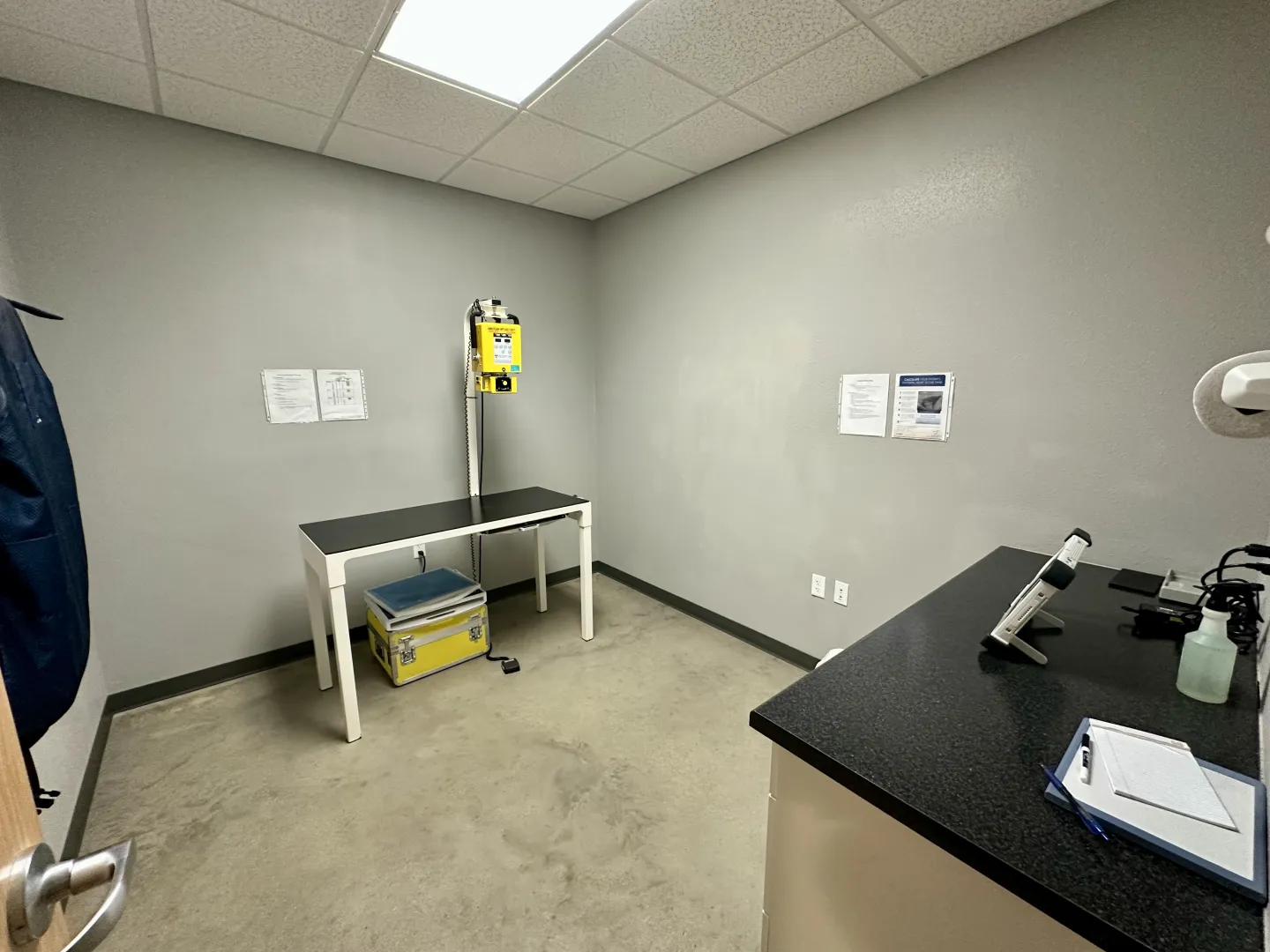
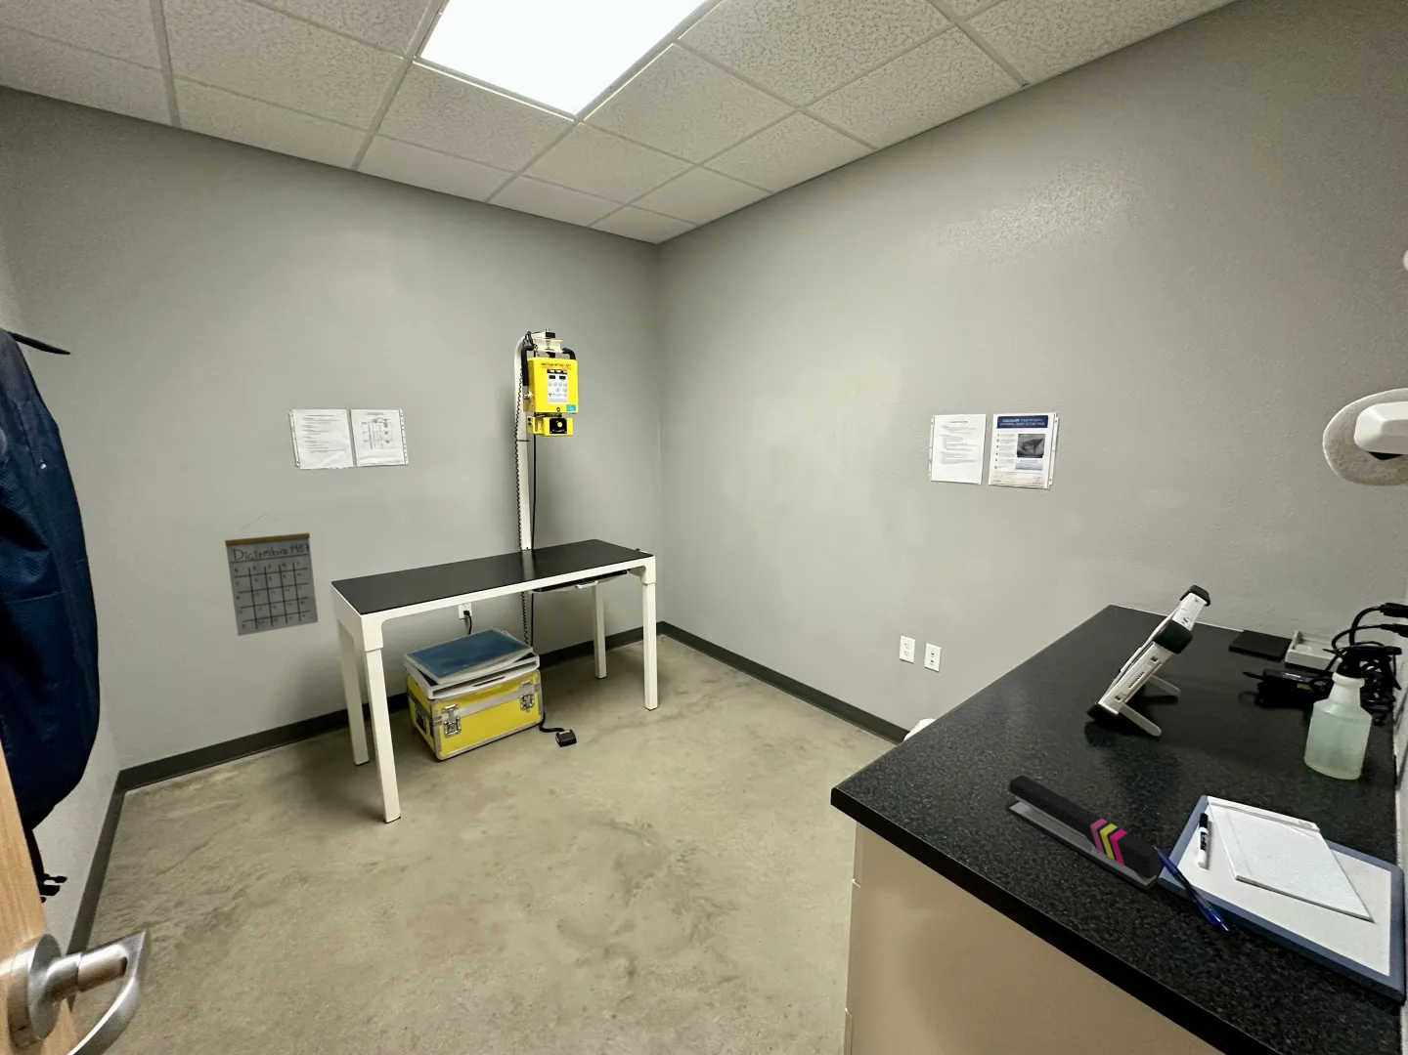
+ stapler [1006,775,1161,891]
+ calendar [224,513,319,637]
